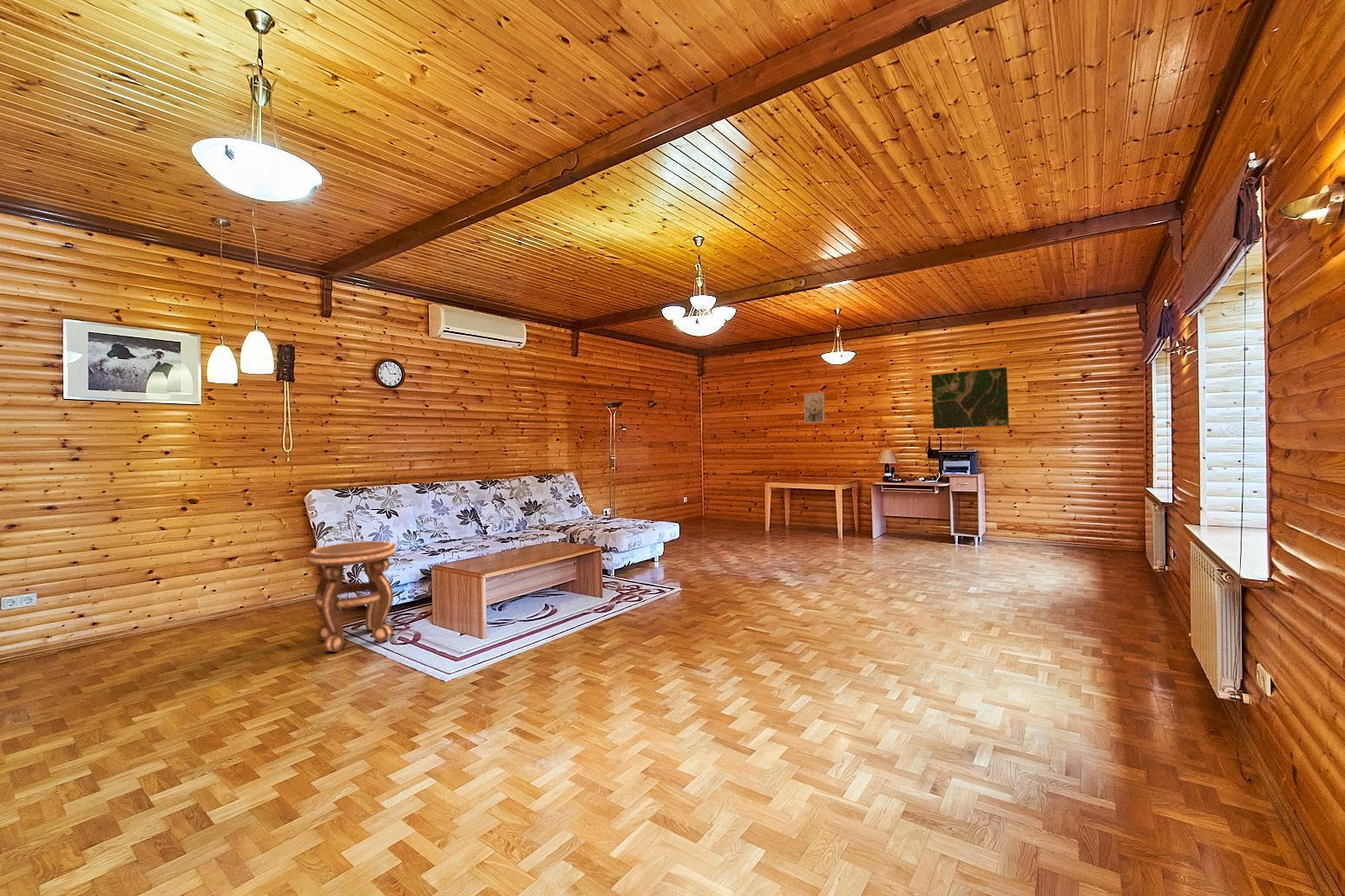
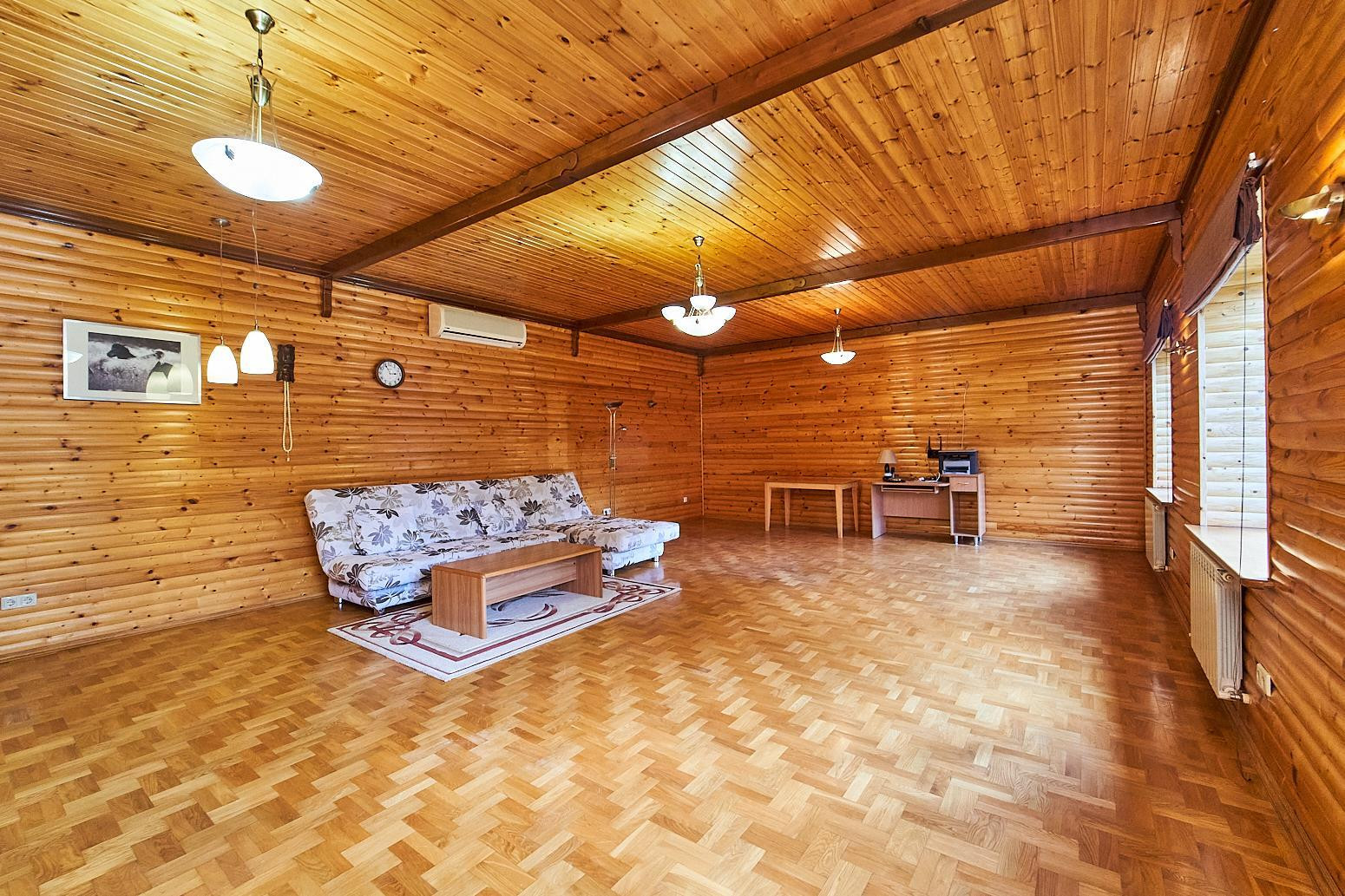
- wall art [804,392,825,424]
- map [930,367,1010,430]
- side table [306,540,397,653]
